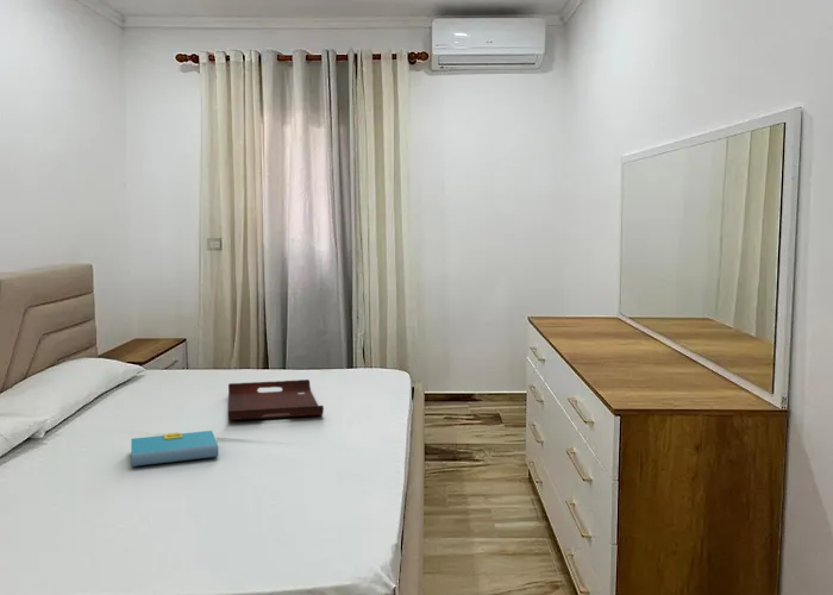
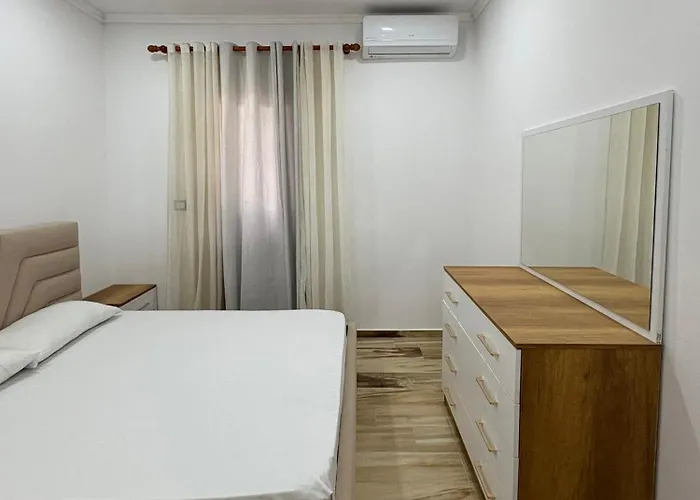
- book [130,430,219,468]
- serving tray [227,378,325,421]
